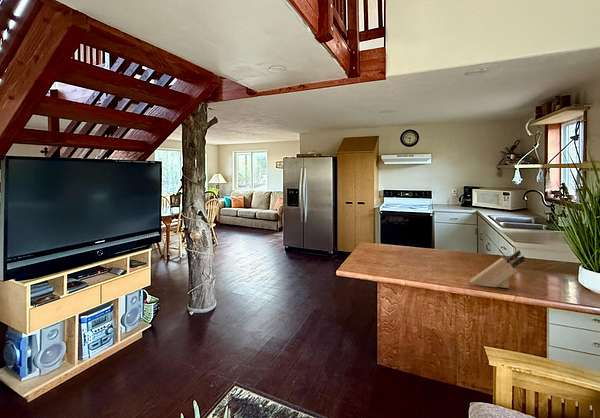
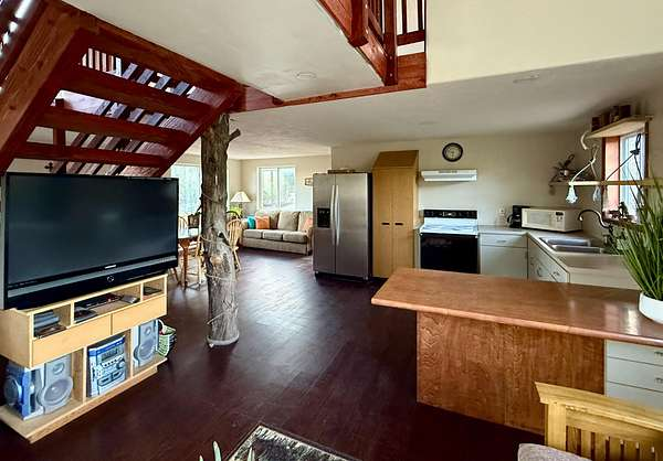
- knife block [469,249,526,289]
